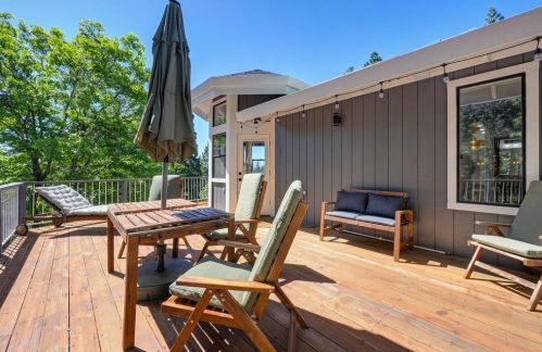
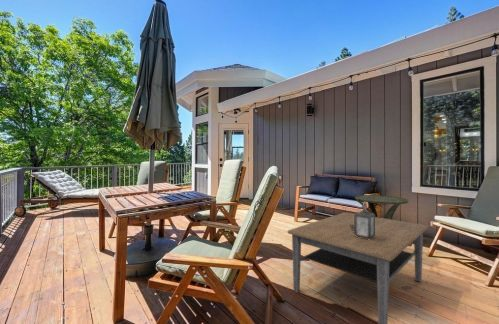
+ side table [354,194,410,220]
+ coffee table [287,211,429,324]
+ lantern [354,202,375,240]
